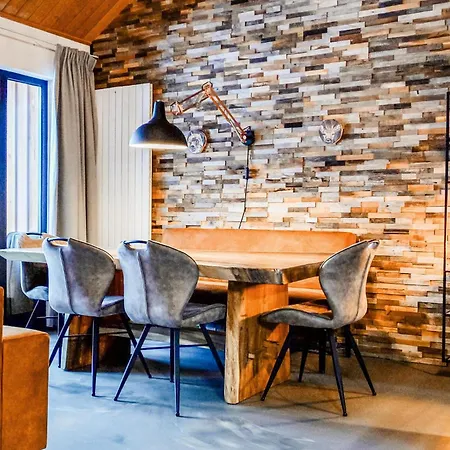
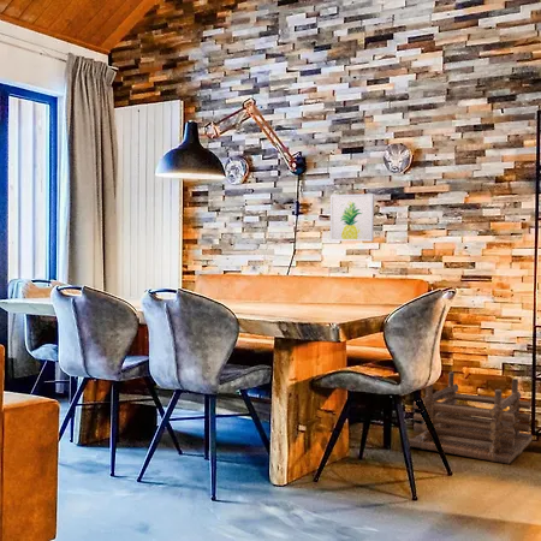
+ wall art [328,192,375,242]
+ stool [408,370,534,465]
